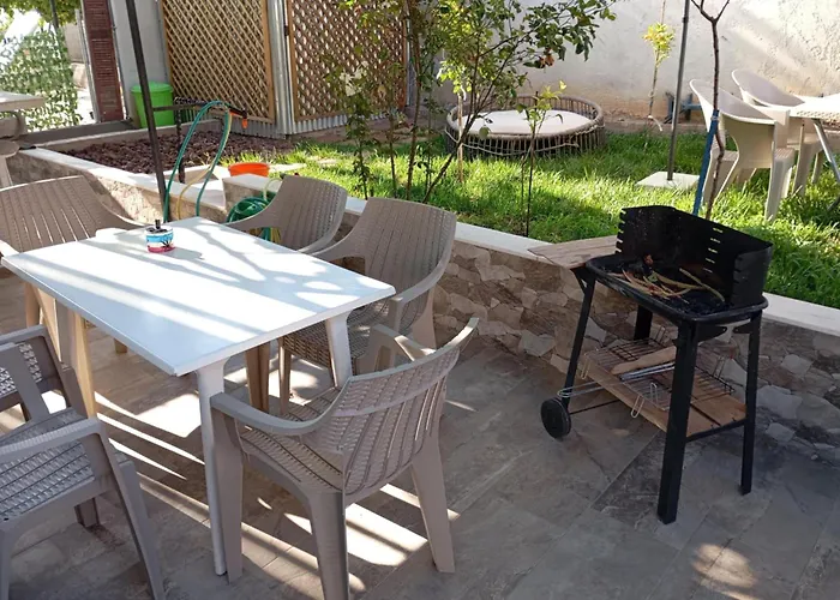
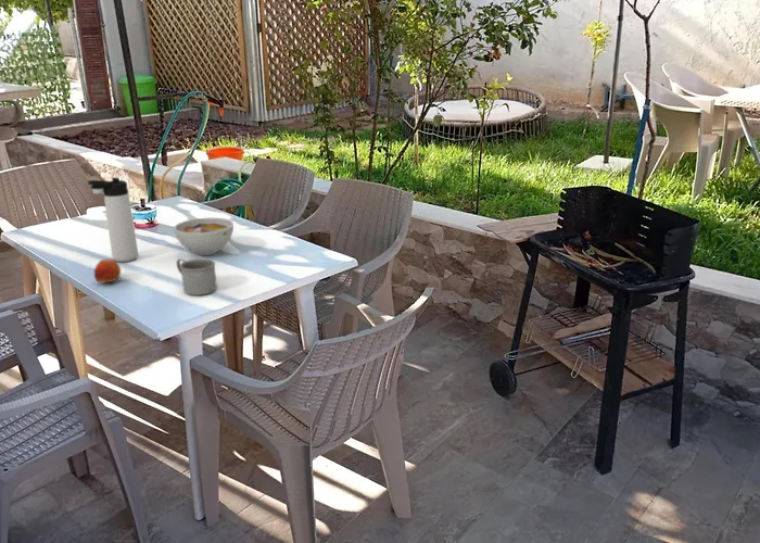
+ bowl [173,217,235,256]
+ apple [93,257,122,285]
+ thermos bottle [87,177,139,263]
+ mug [176,257,218,296]
